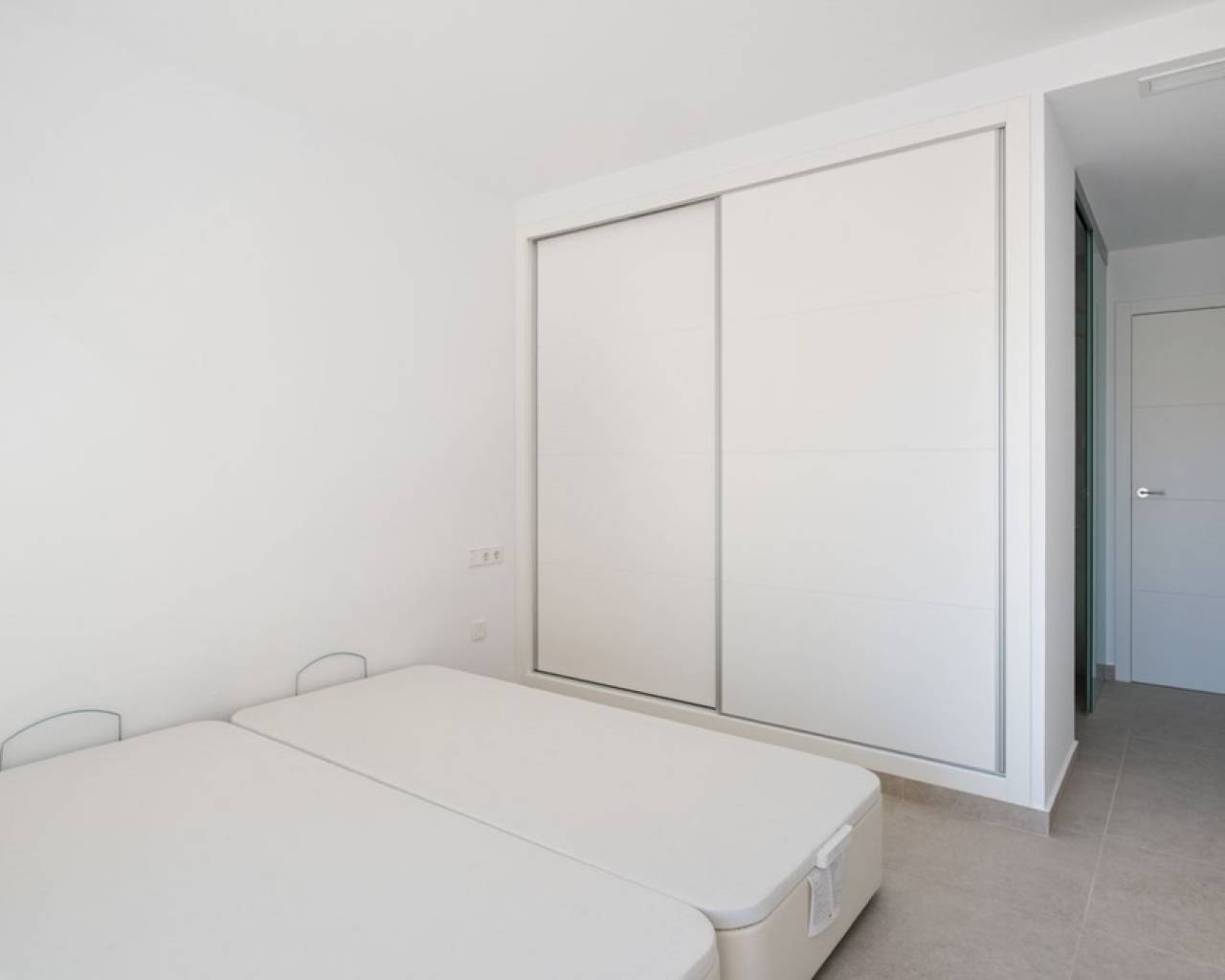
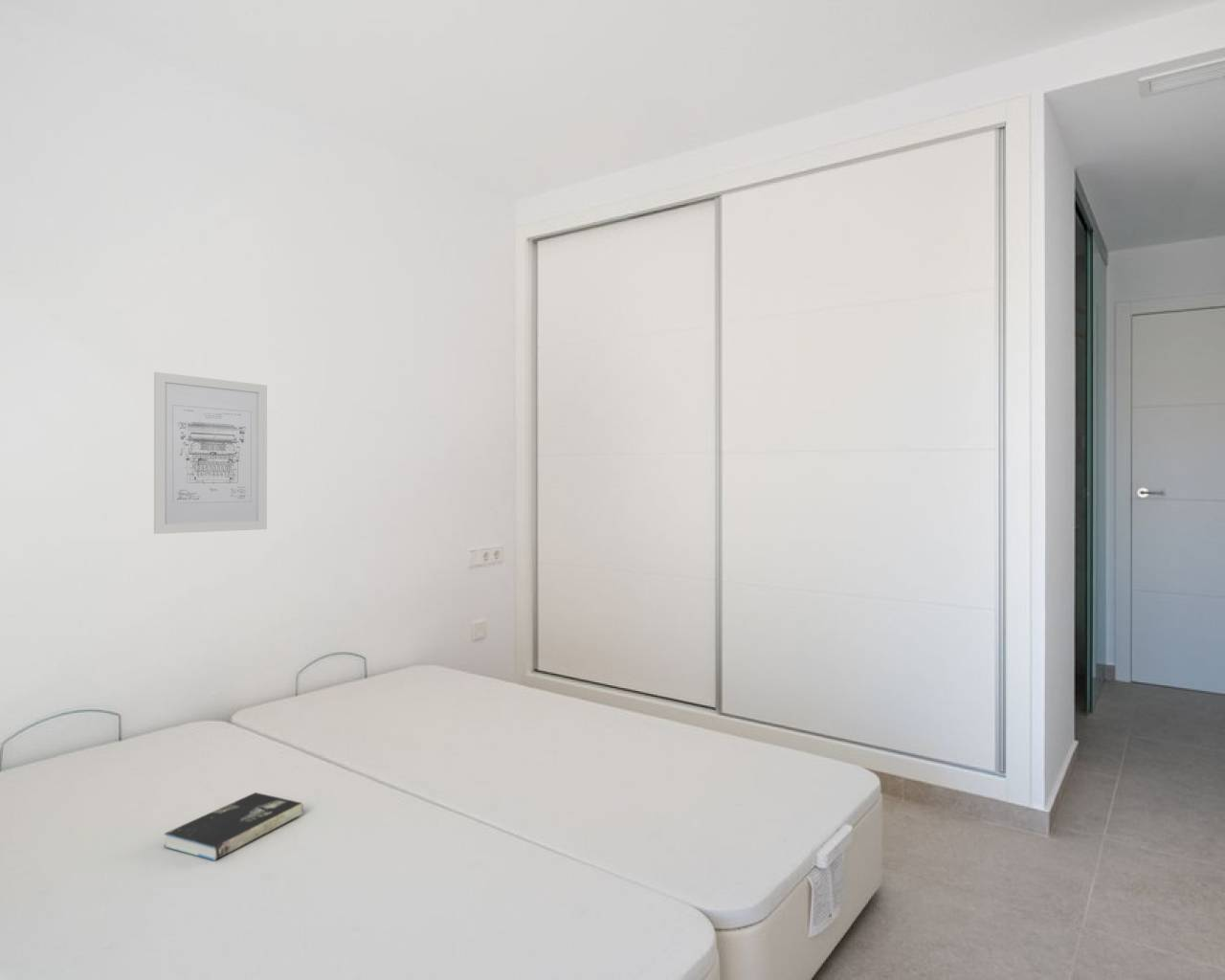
+ book [163,791,304,861]
+ wall art [153,371,268,535]
